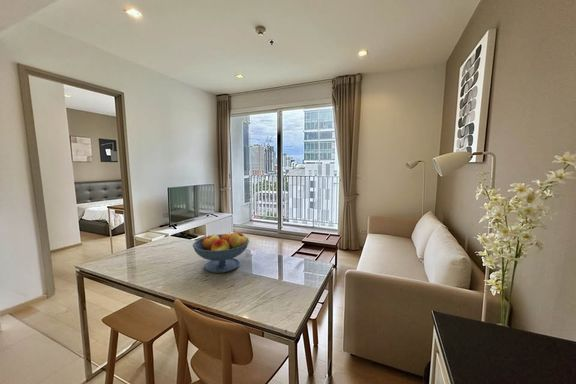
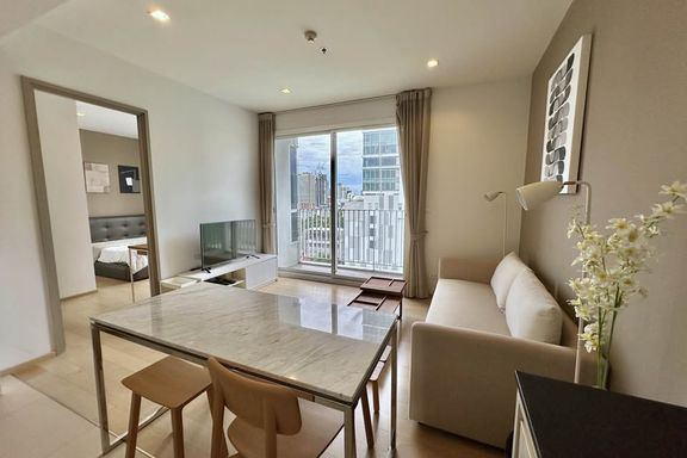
- fruit bowl [192,231,250,274]
